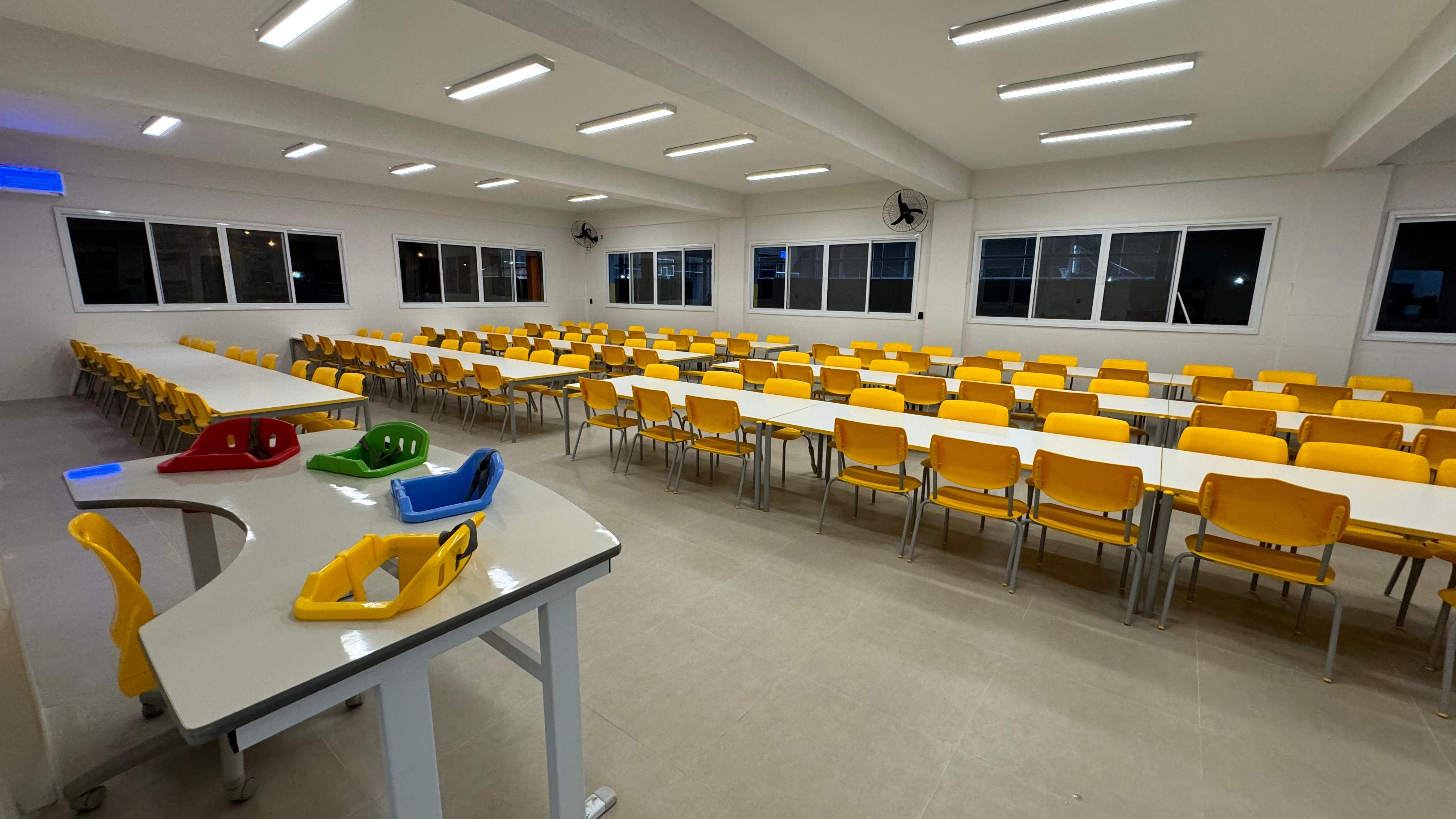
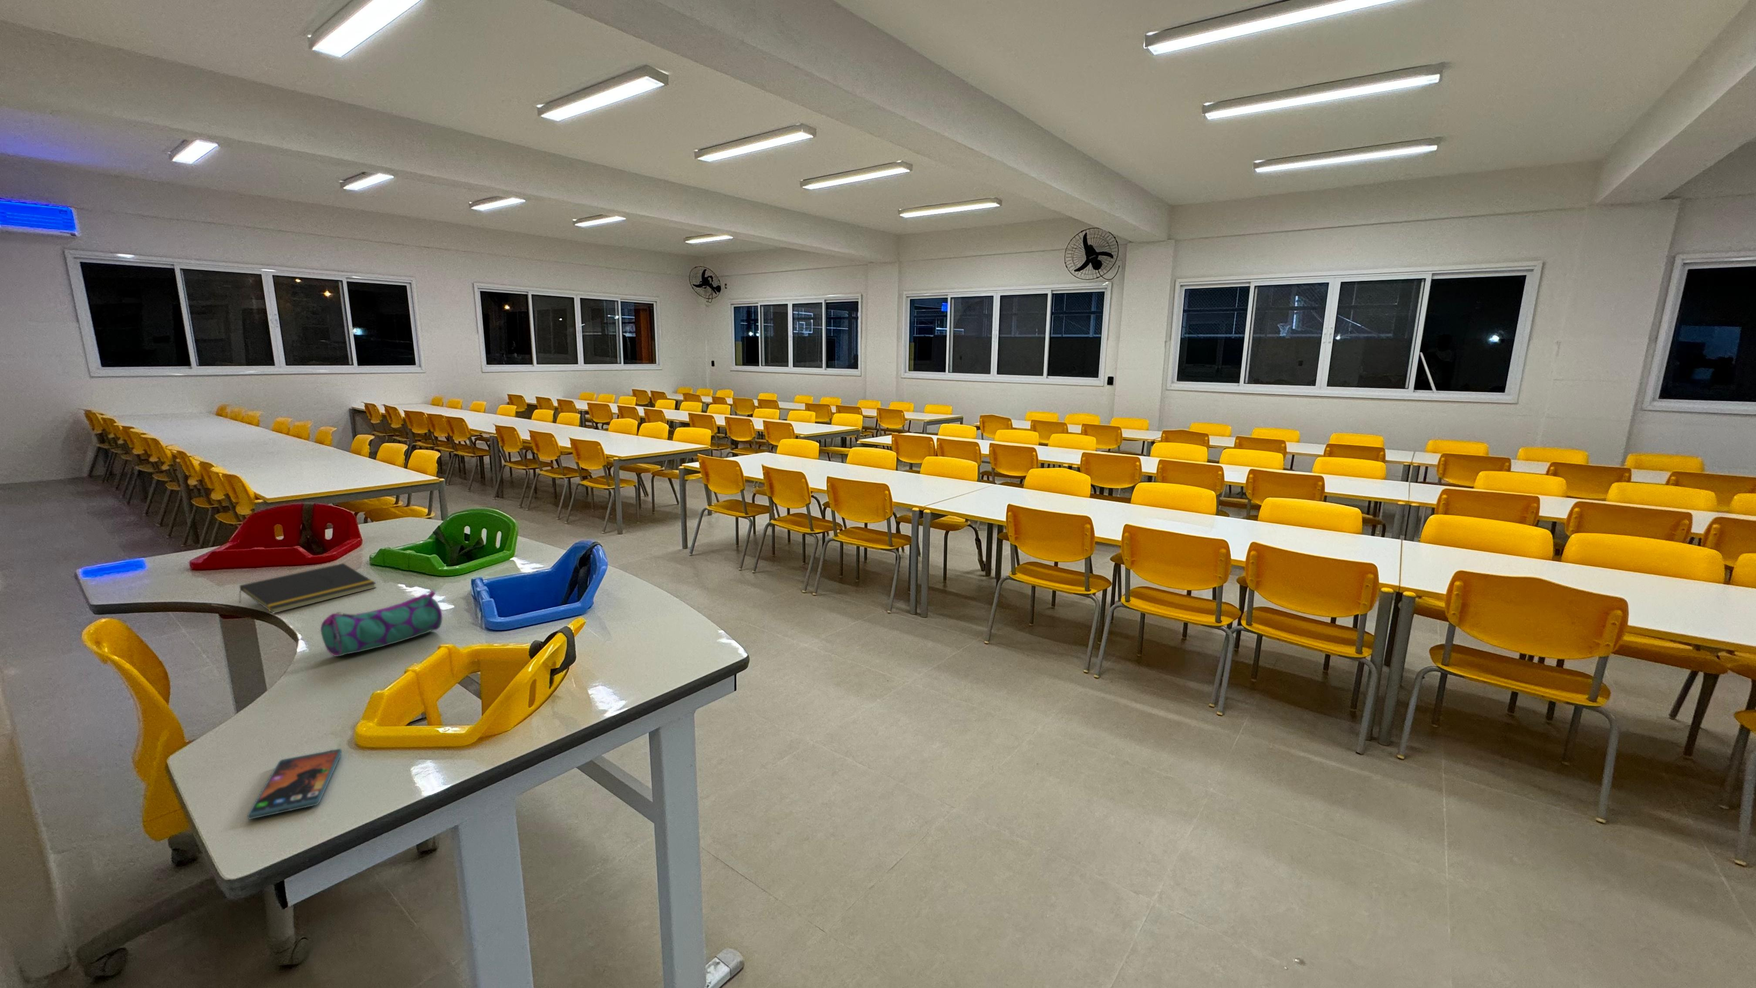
+ smartphone [247,748,343,820]
+ pencil case [320,590,443,657]
+ notepad [239,563,376,614]
